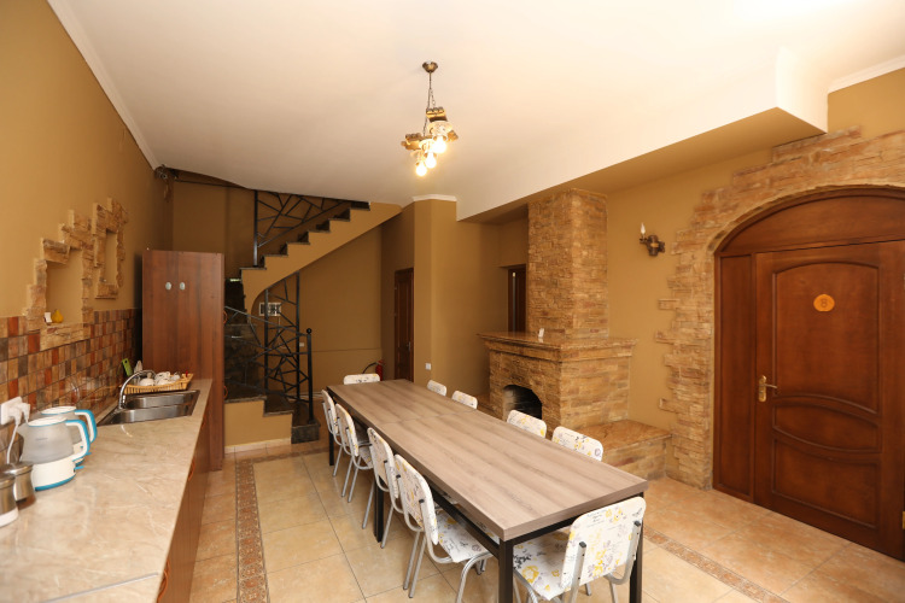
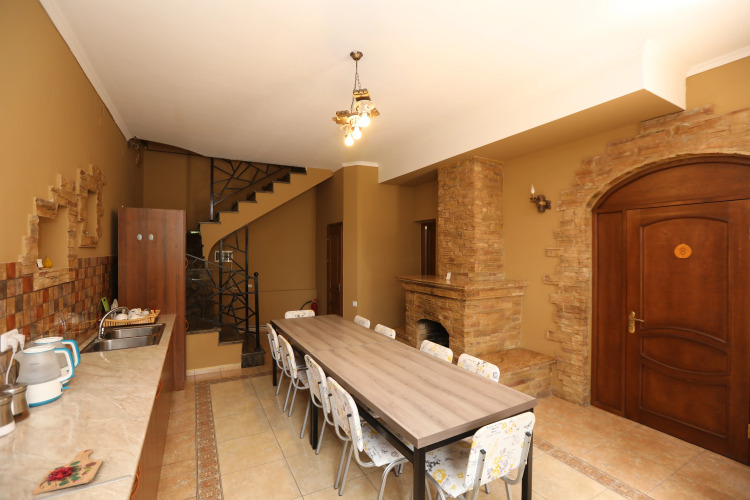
+ cutting board [32,449,103,495]
